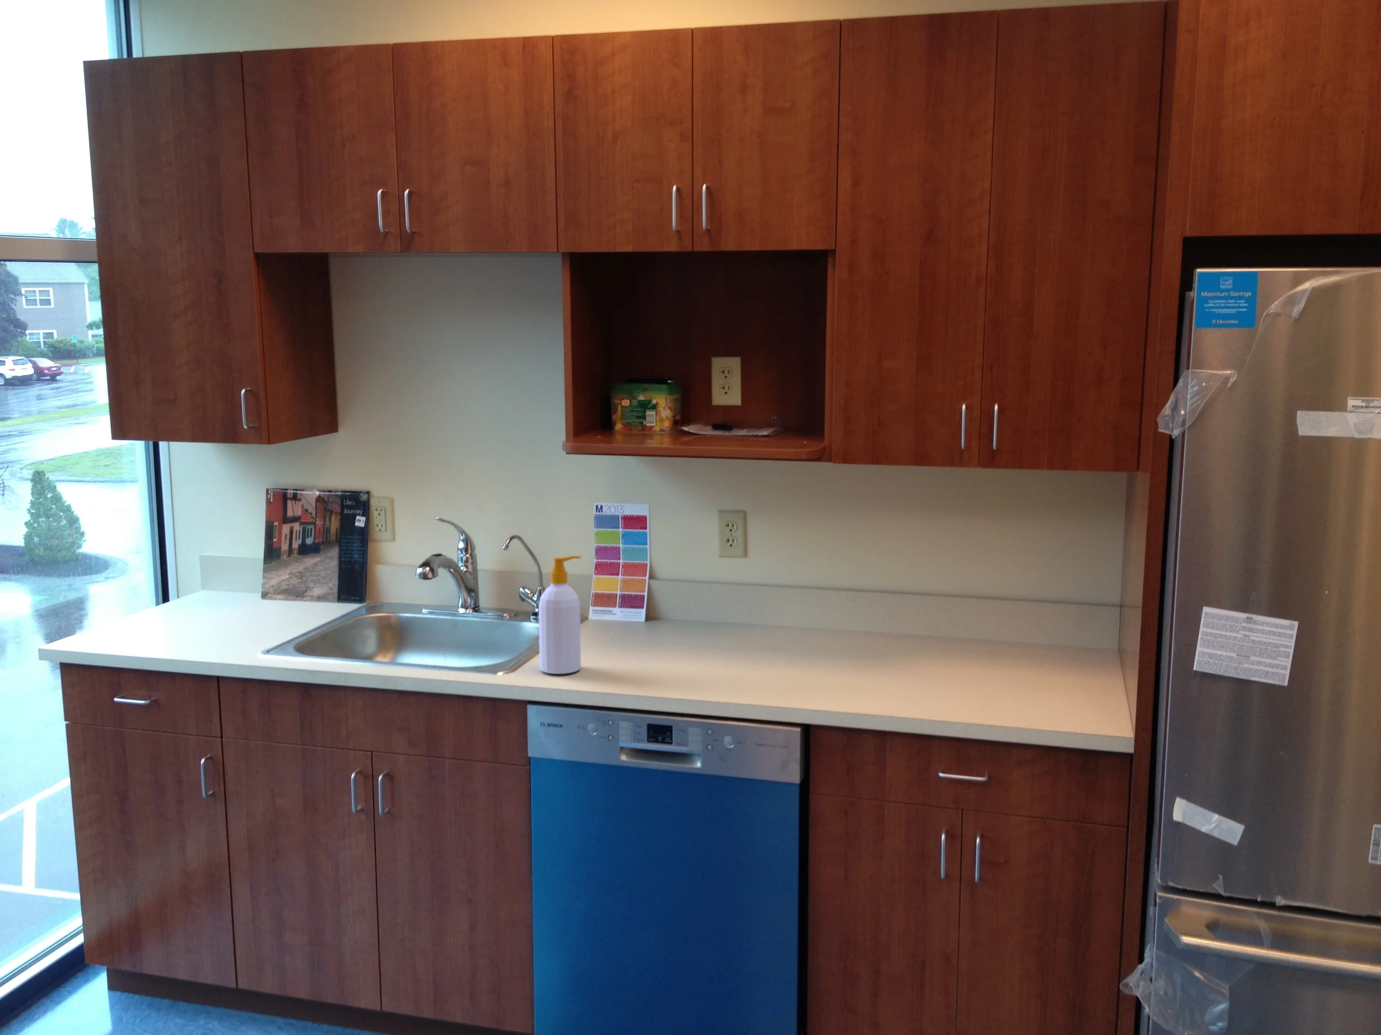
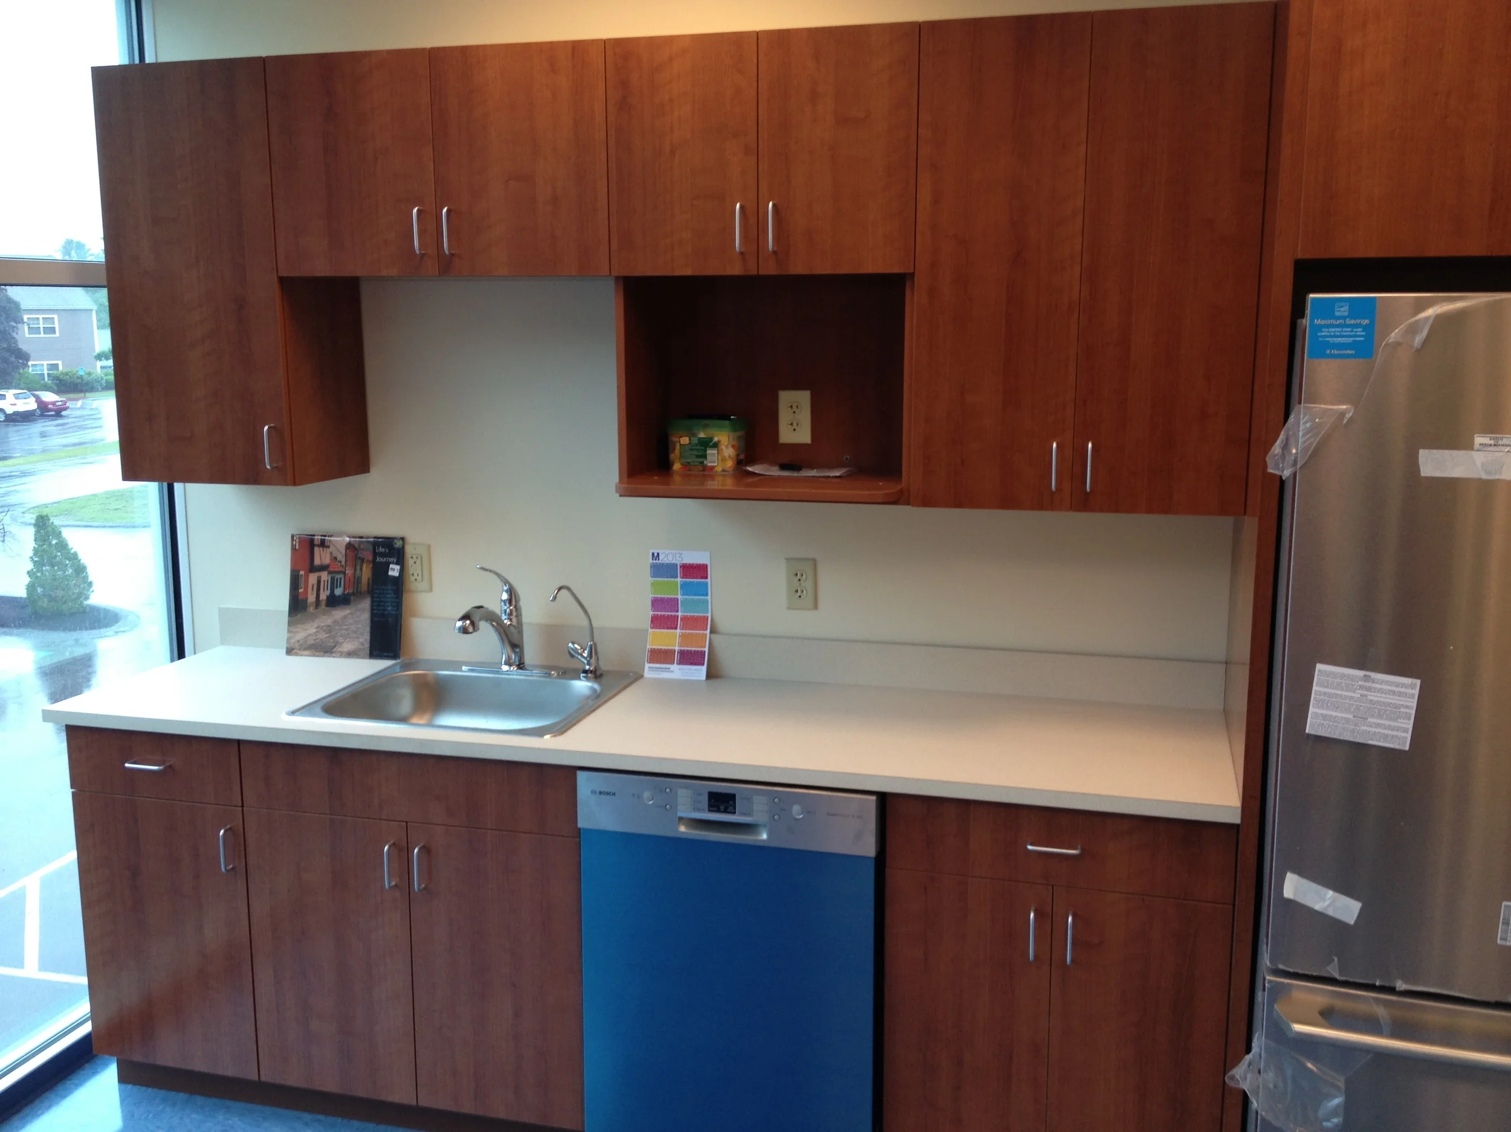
- soap bottle [538,556,582,674]
